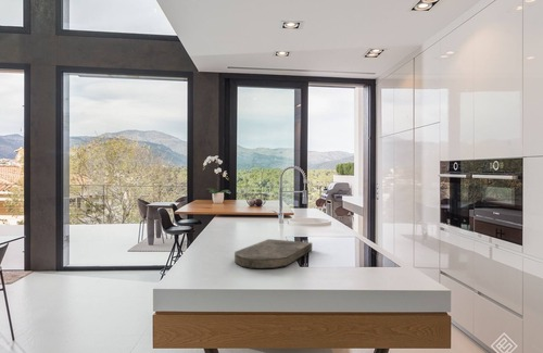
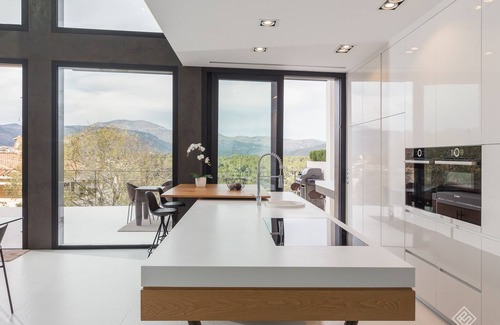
- cutting board [233,238,313,269]
